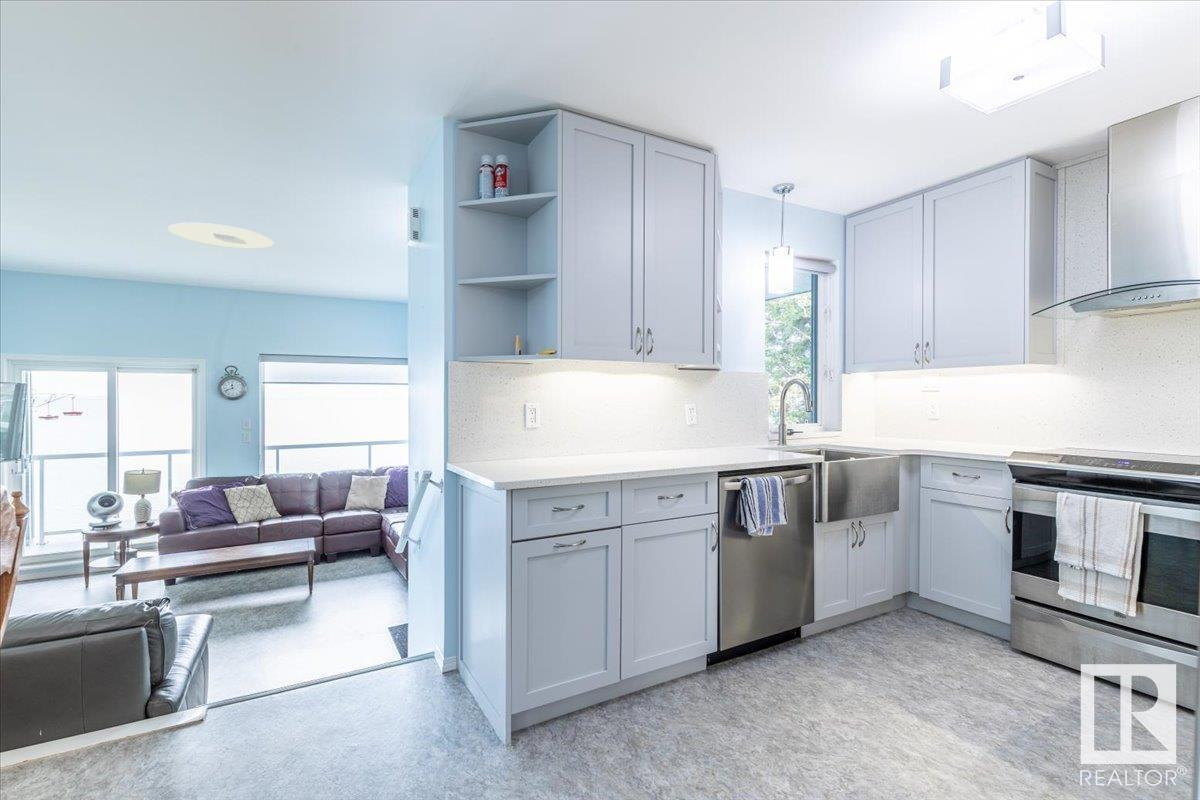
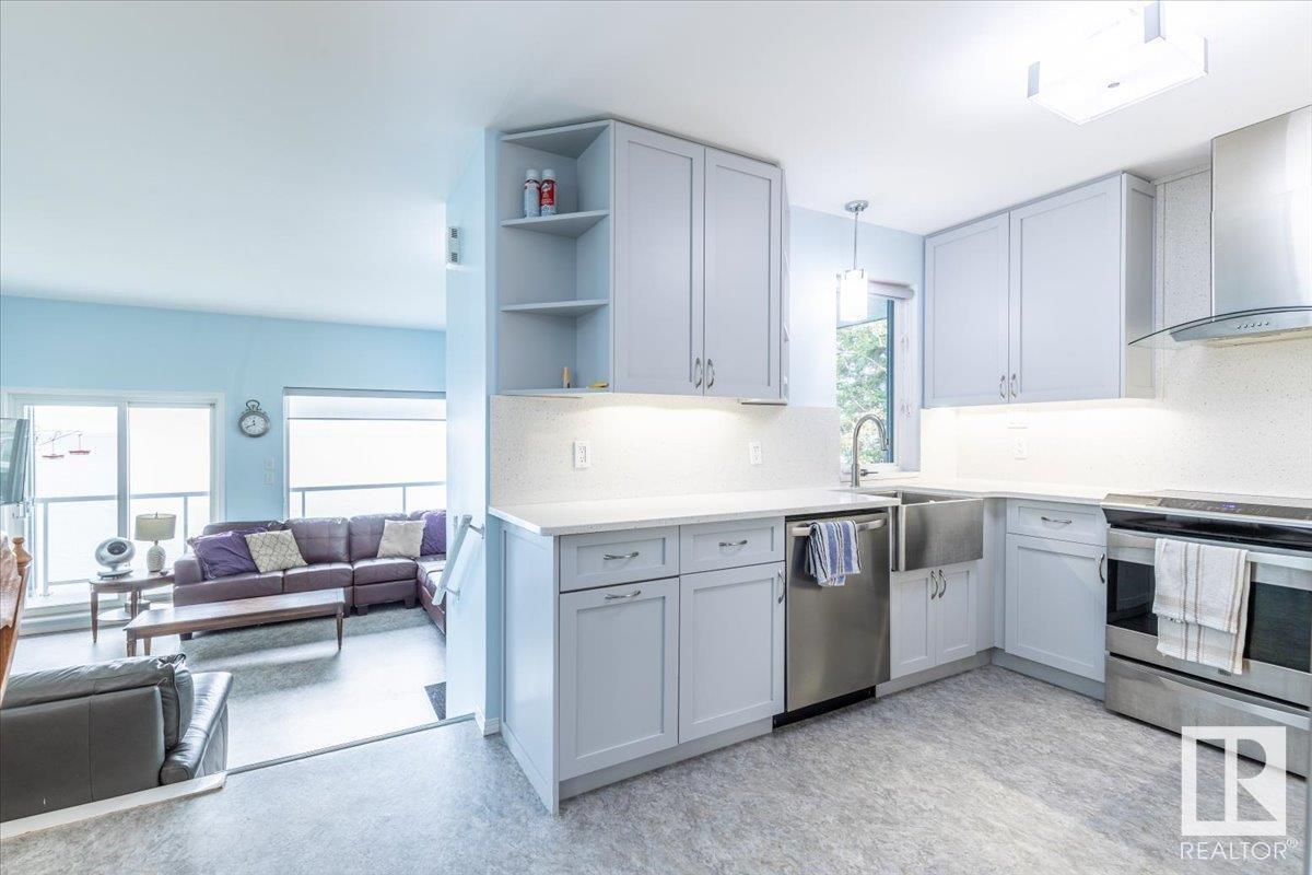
- ceiling light [167,222,275,250]
